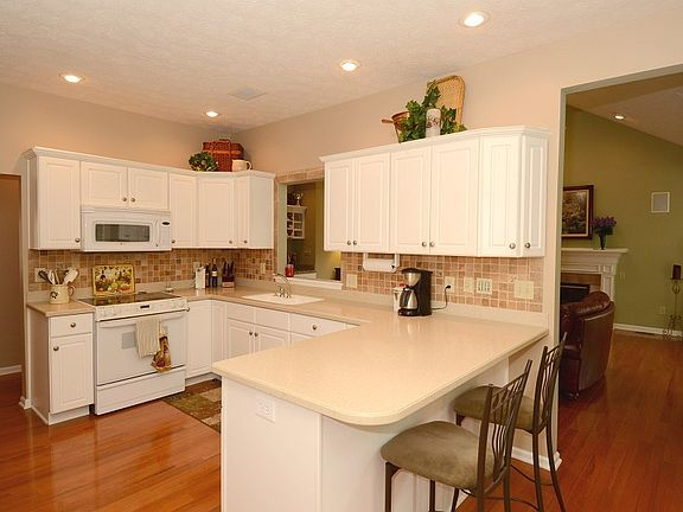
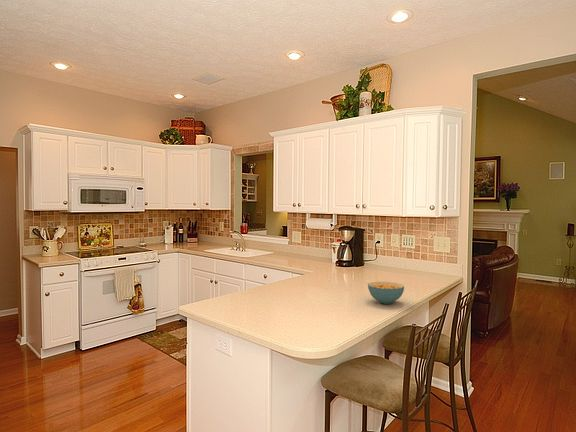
+ cereal bowl [367,281,405,305]
